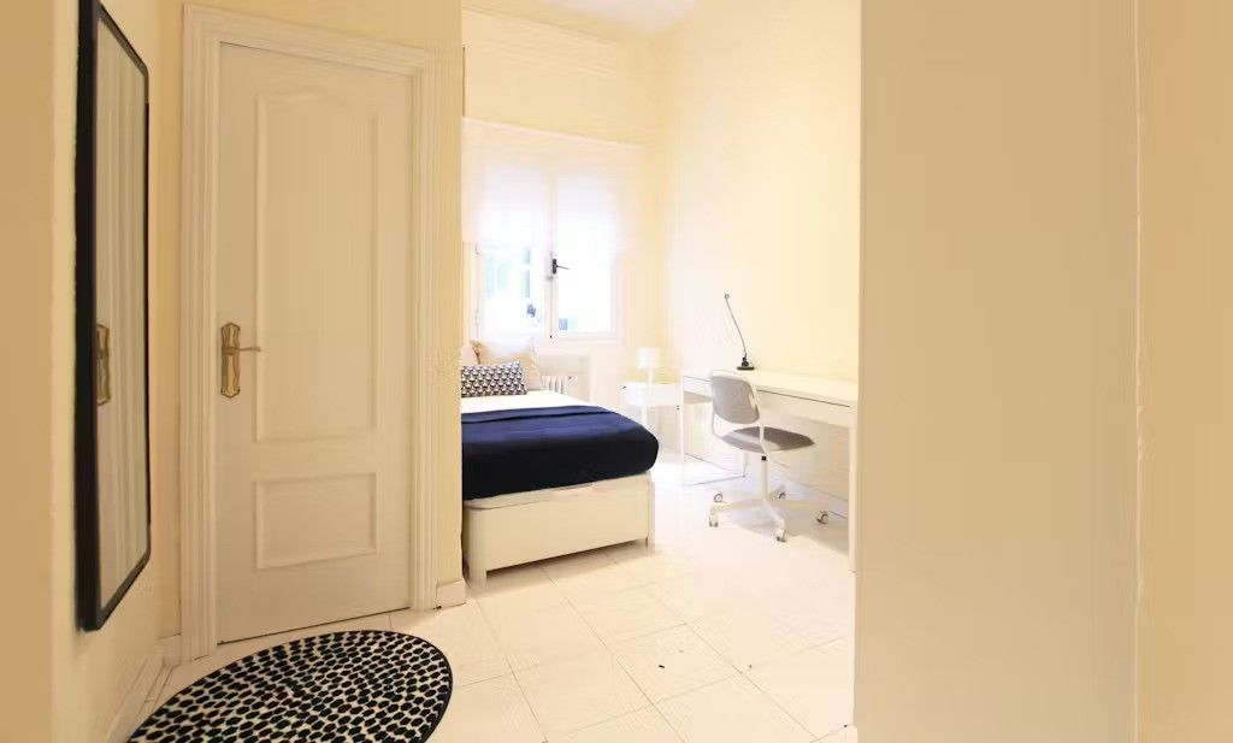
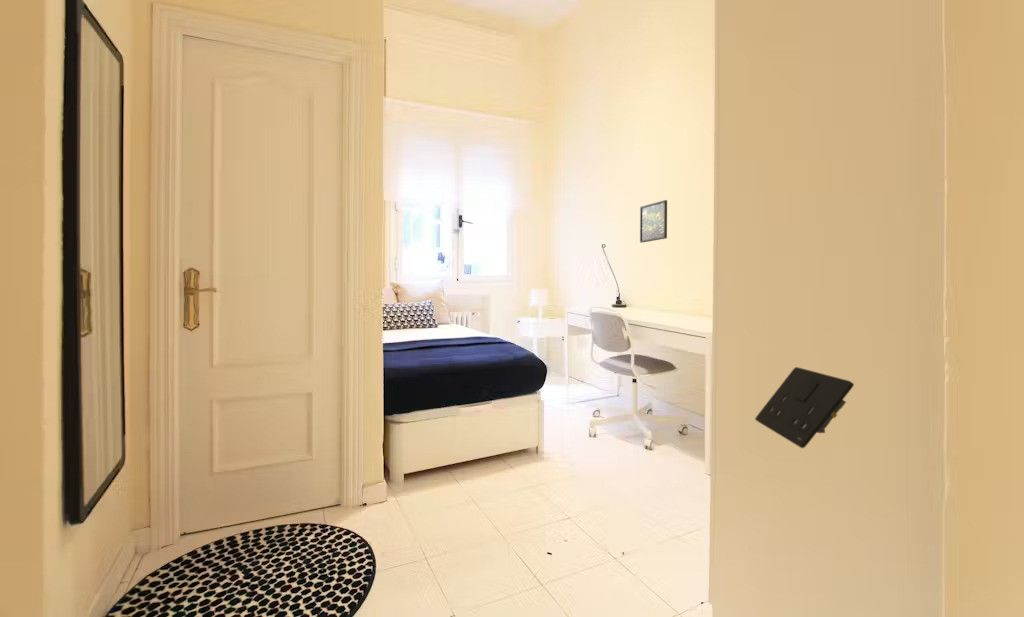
+ electrical outlet [754,366,855,449]
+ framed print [639,199,668,244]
